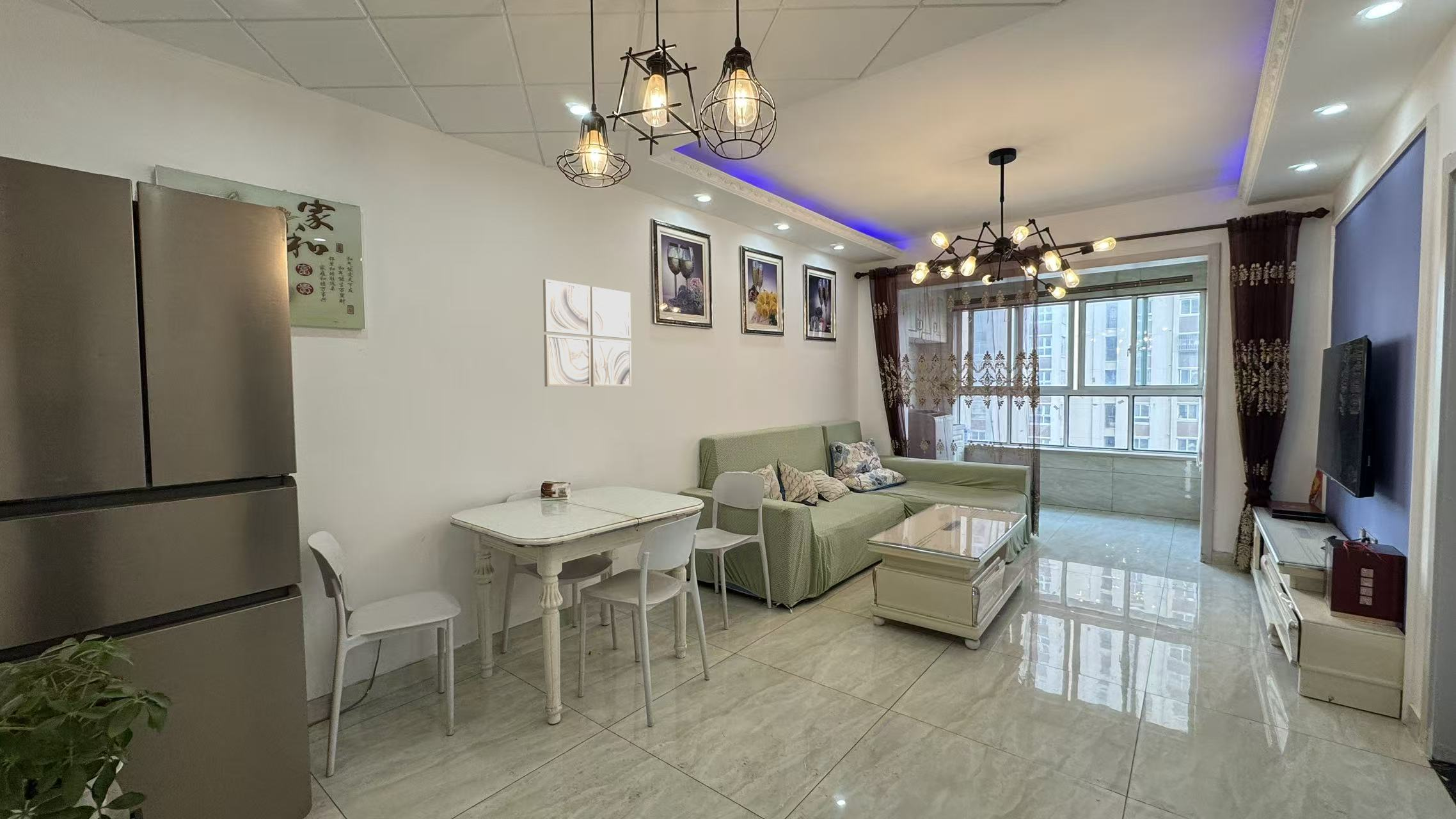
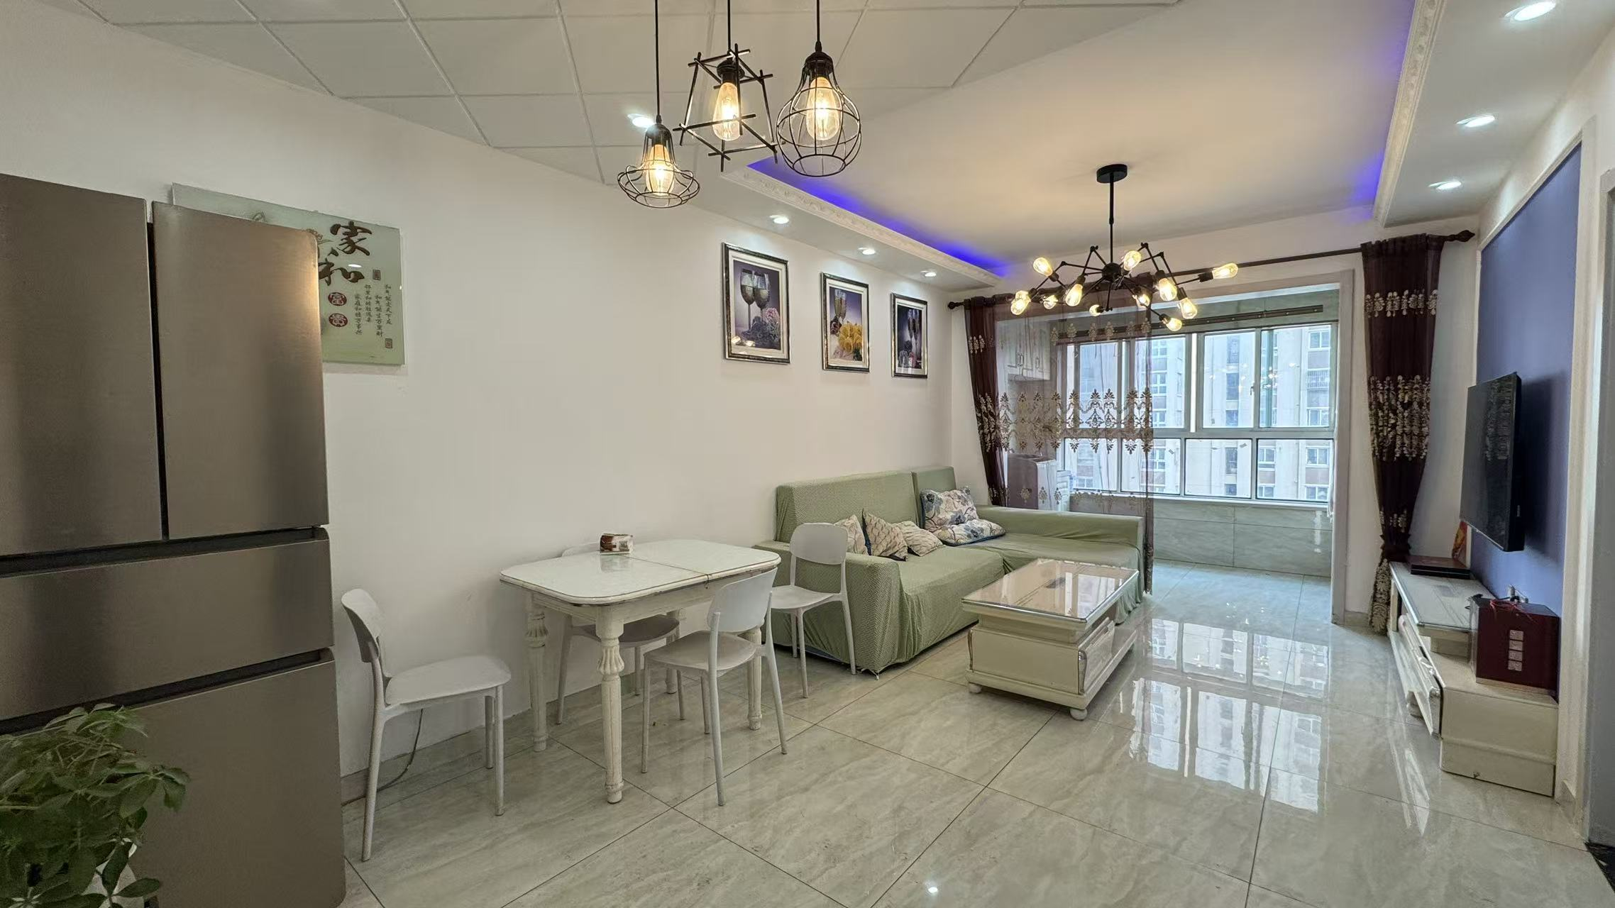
- wall art [542,278,632,387]
